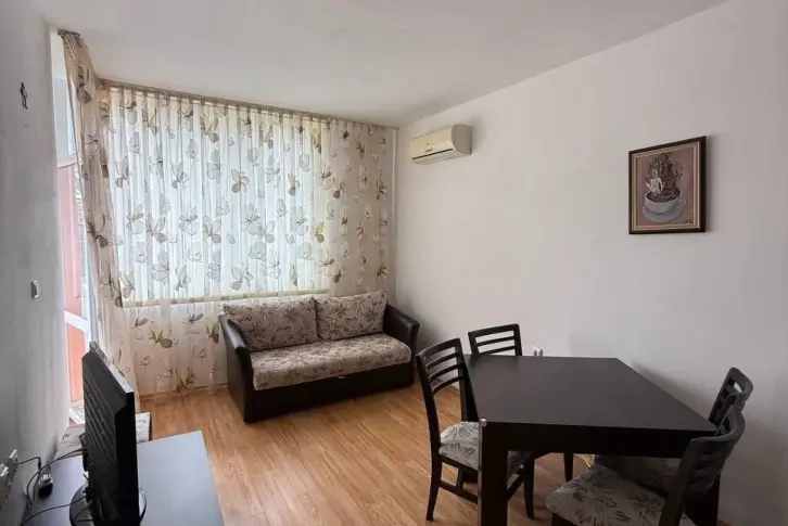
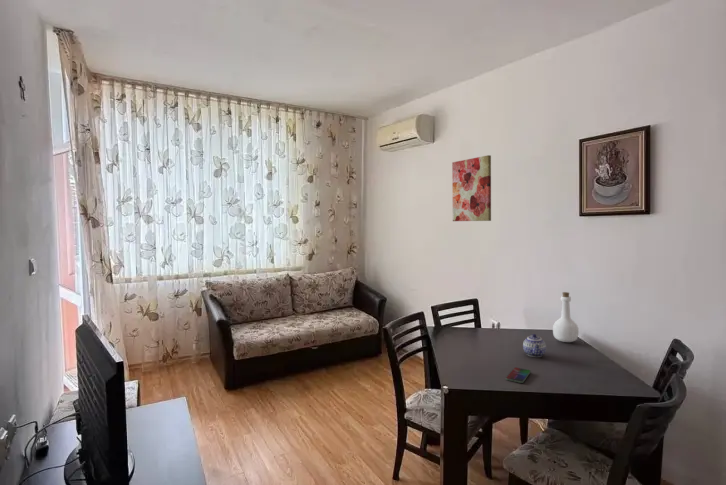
+ bottle [552,291,580,343]
+ teapot [522,333,547,358]
+ wall art [451,154,492,222]
+ smartphone [505,366,532,384]
